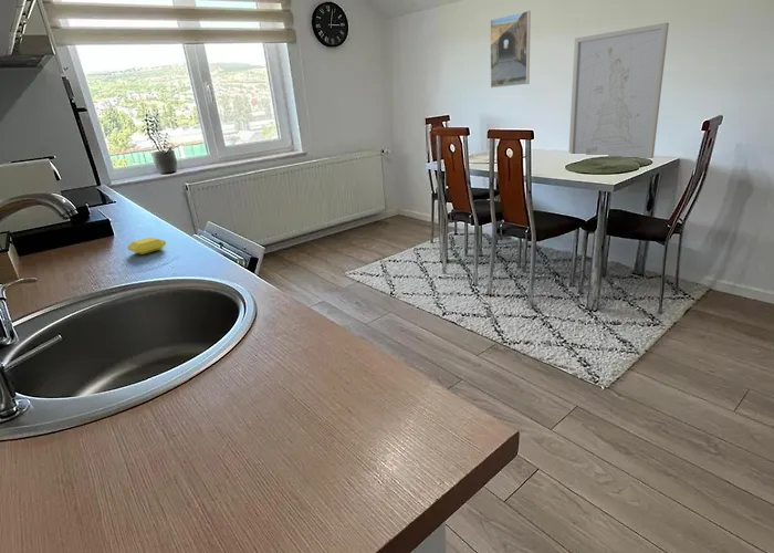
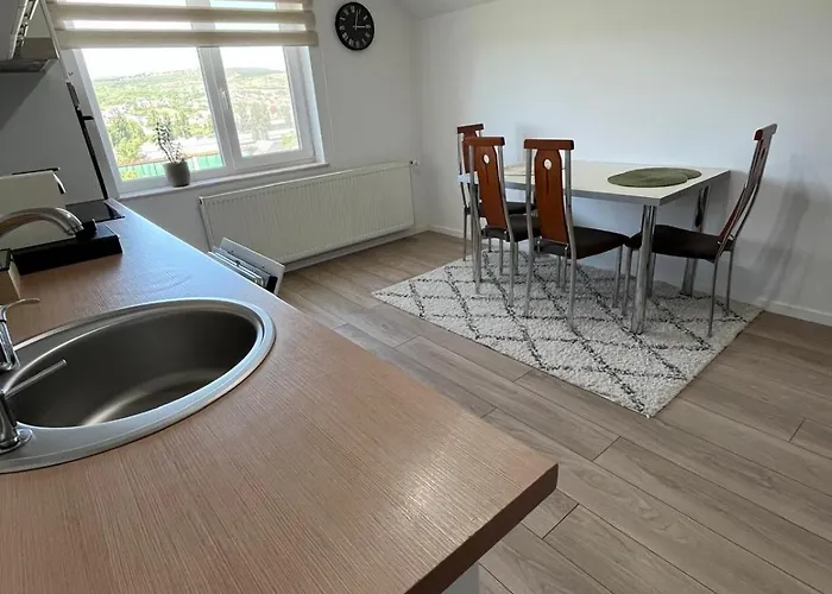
- wall art [568,22,670,159]
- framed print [489,10,532,88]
- soap bar [126,236,167,255]
